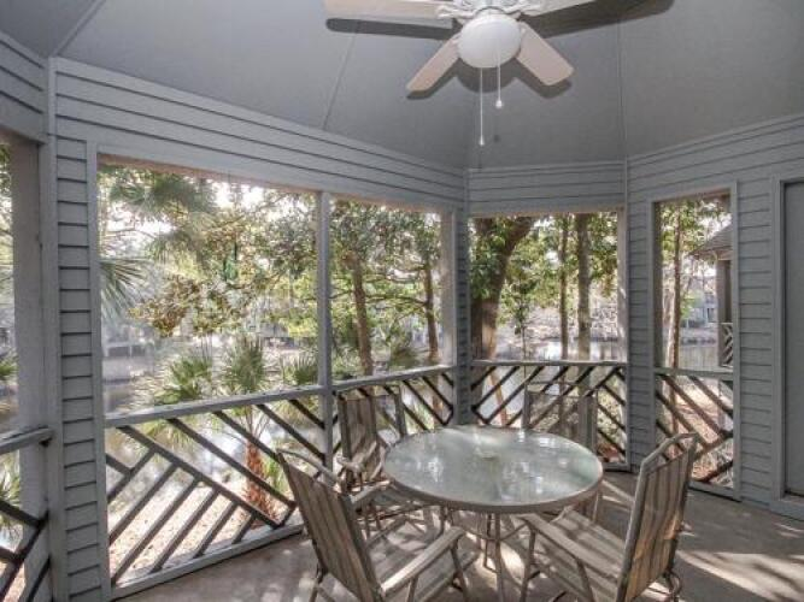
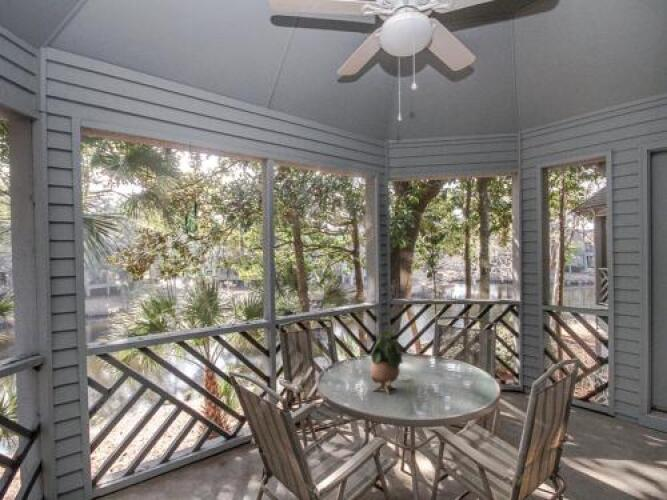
+ potted plant [370,327,404,395]
